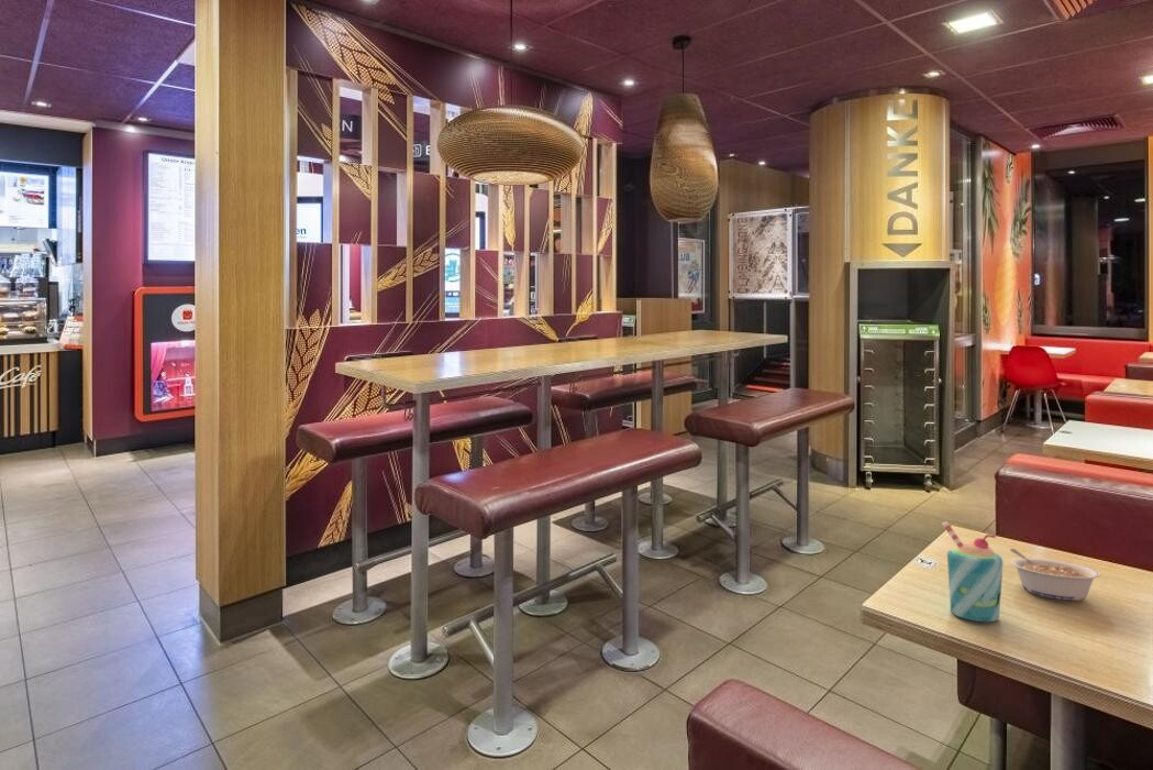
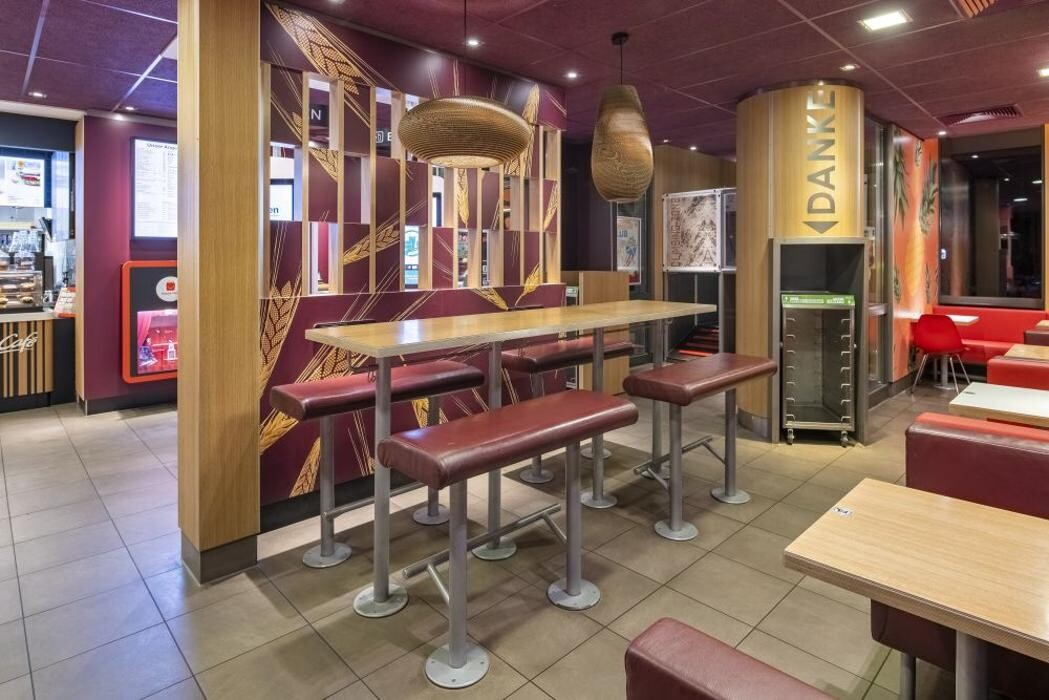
- milkshake [941,520,1004,623]
- legume [1009,548,1102,602]
